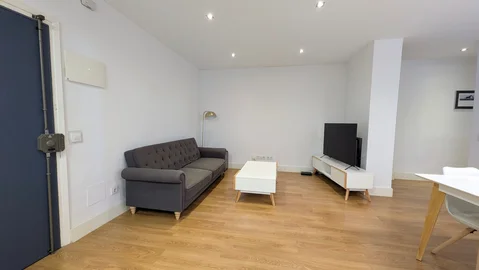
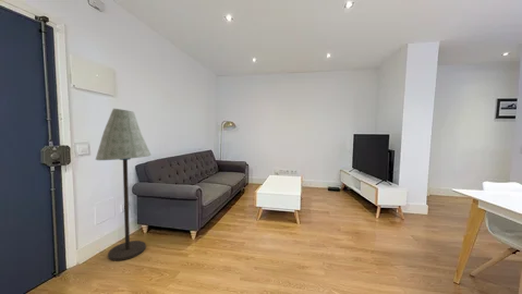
+ floor lamp [95,108,151,261]
